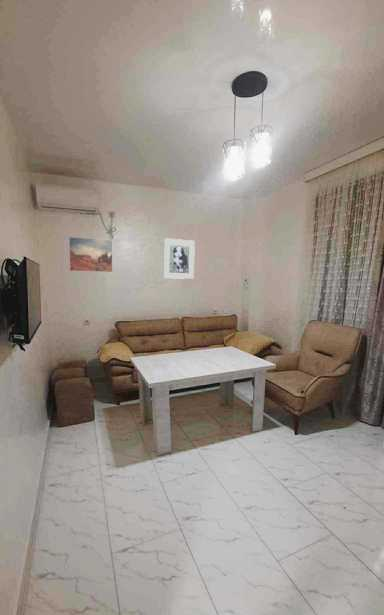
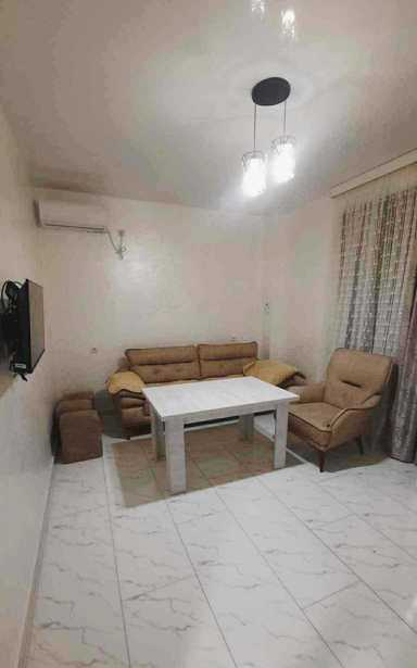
- wall art [68,236,113,273]
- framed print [163,237,196,280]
